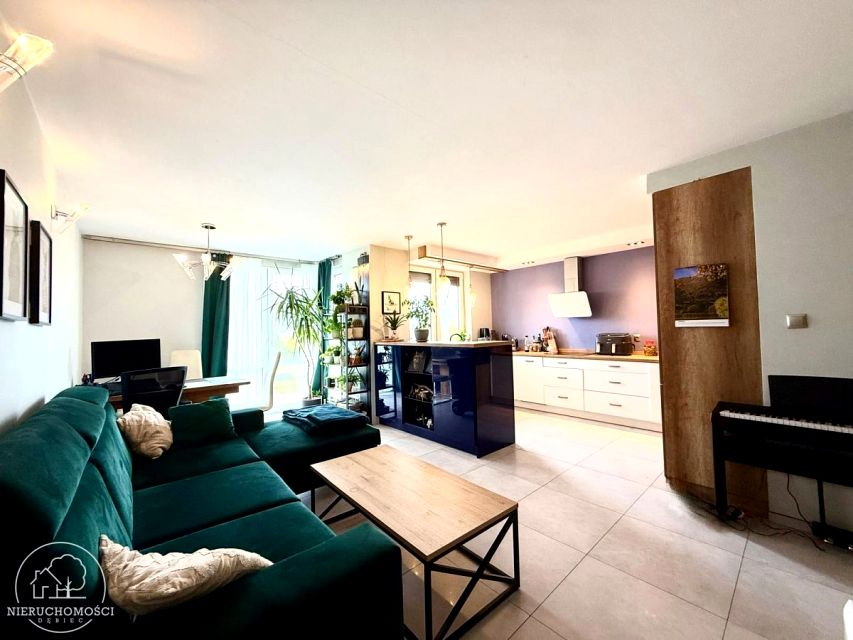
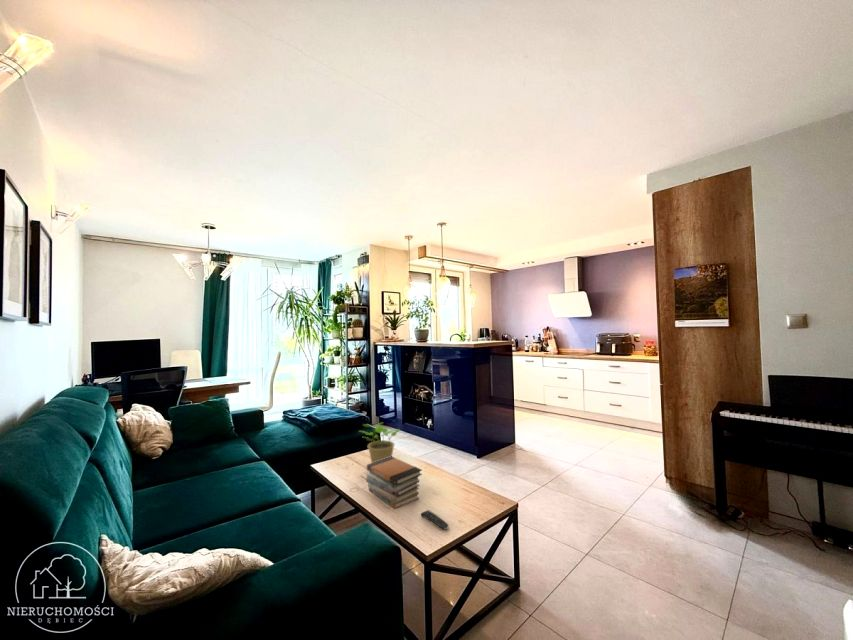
+ potted plant [359,422,401,463]
+ book stack [365,456,423,510]
+ remote control [420,509,449,531]
